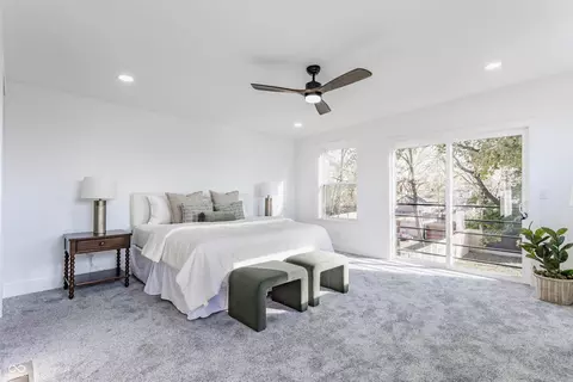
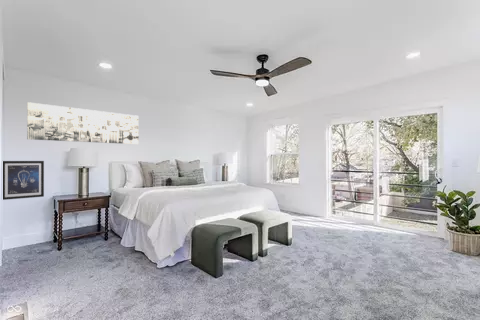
+ wall art [26,101,140,145]
+ wall art [2,160,45,201]
